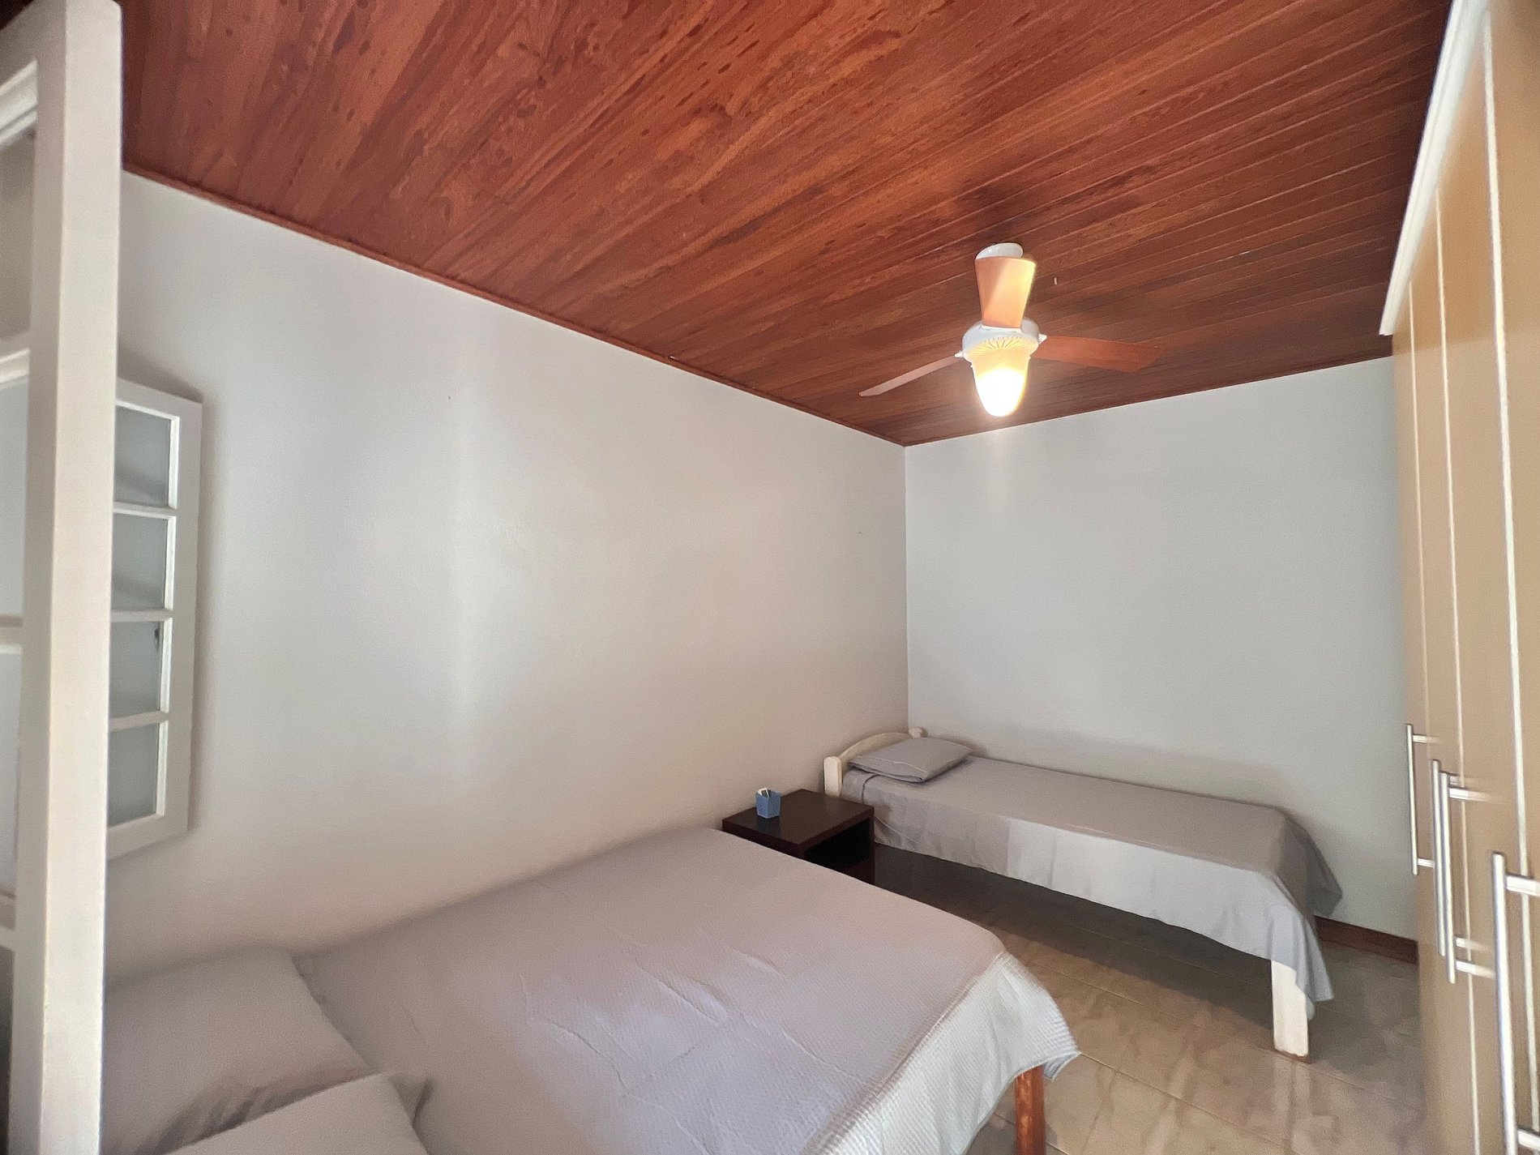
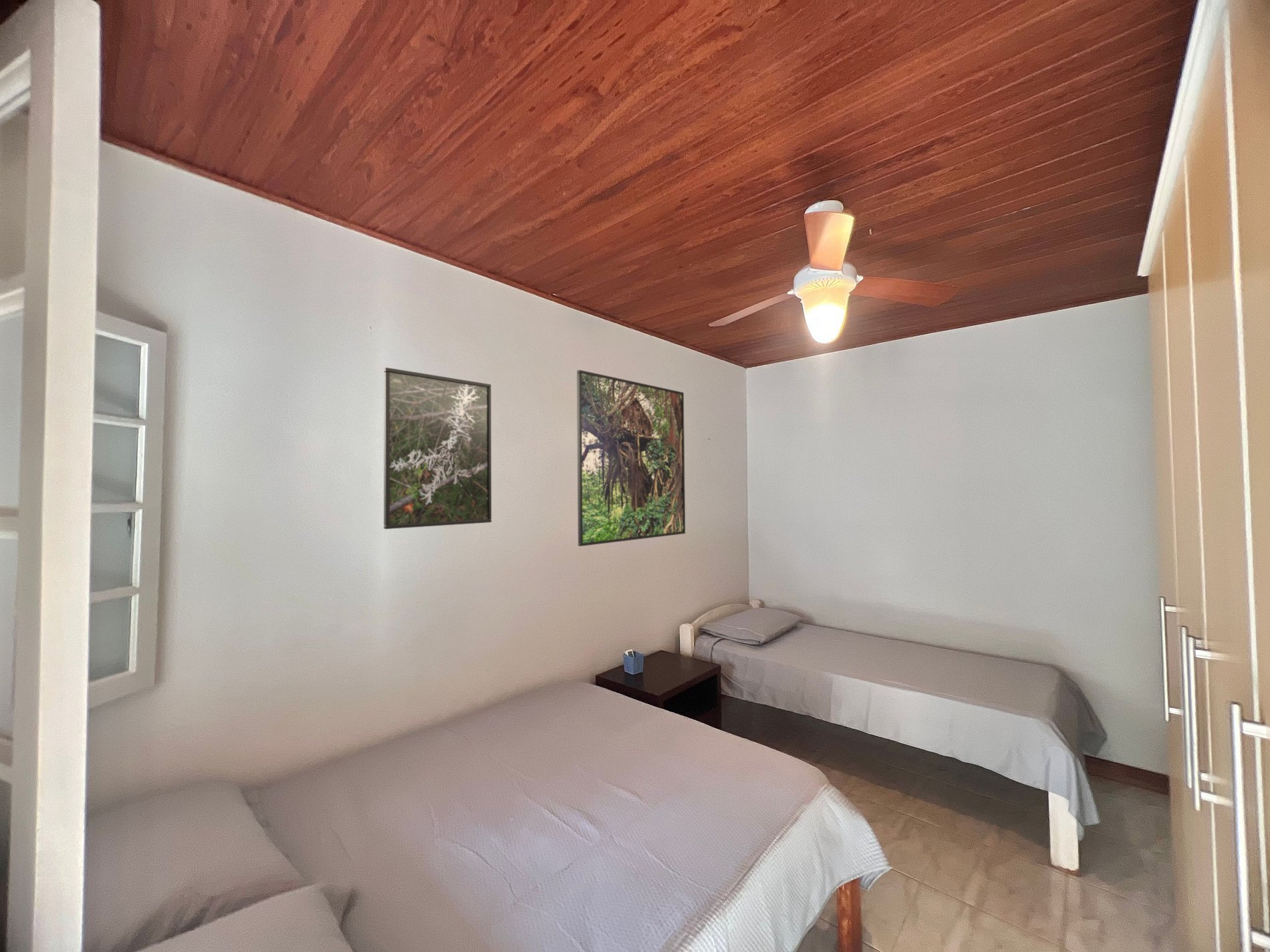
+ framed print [383,367,492,530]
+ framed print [576,369,686,547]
